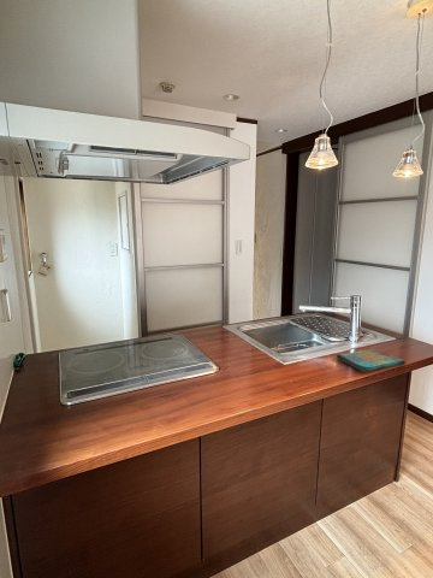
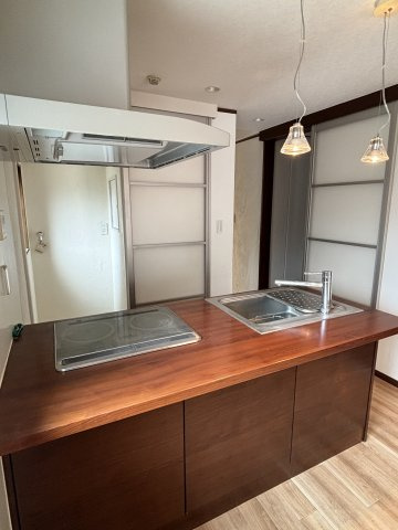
- dish towel [336,348,407,373]
